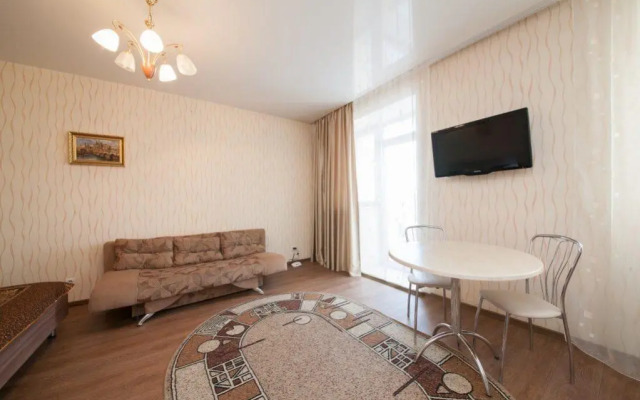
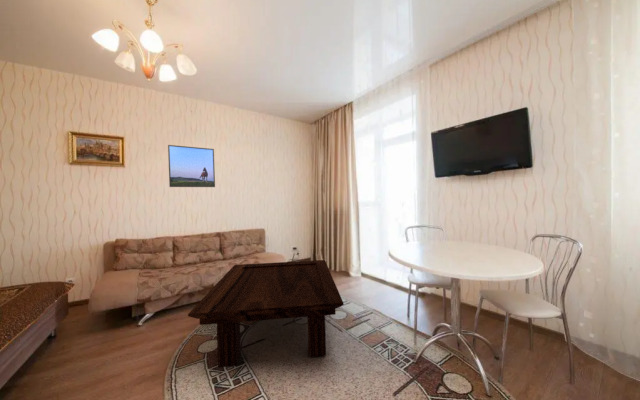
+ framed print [167,144,216,188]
+ coffee table [187,259,345,368]
